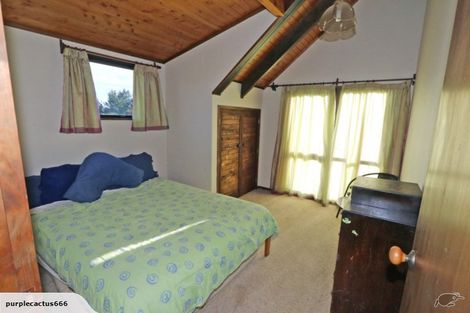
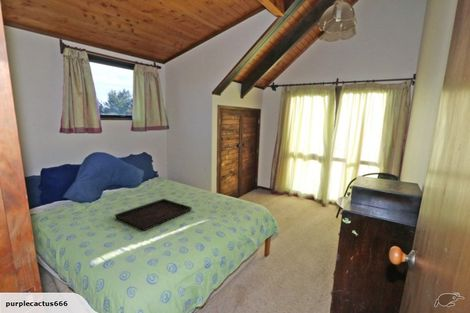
+ serving tray [114,198,193,232]
